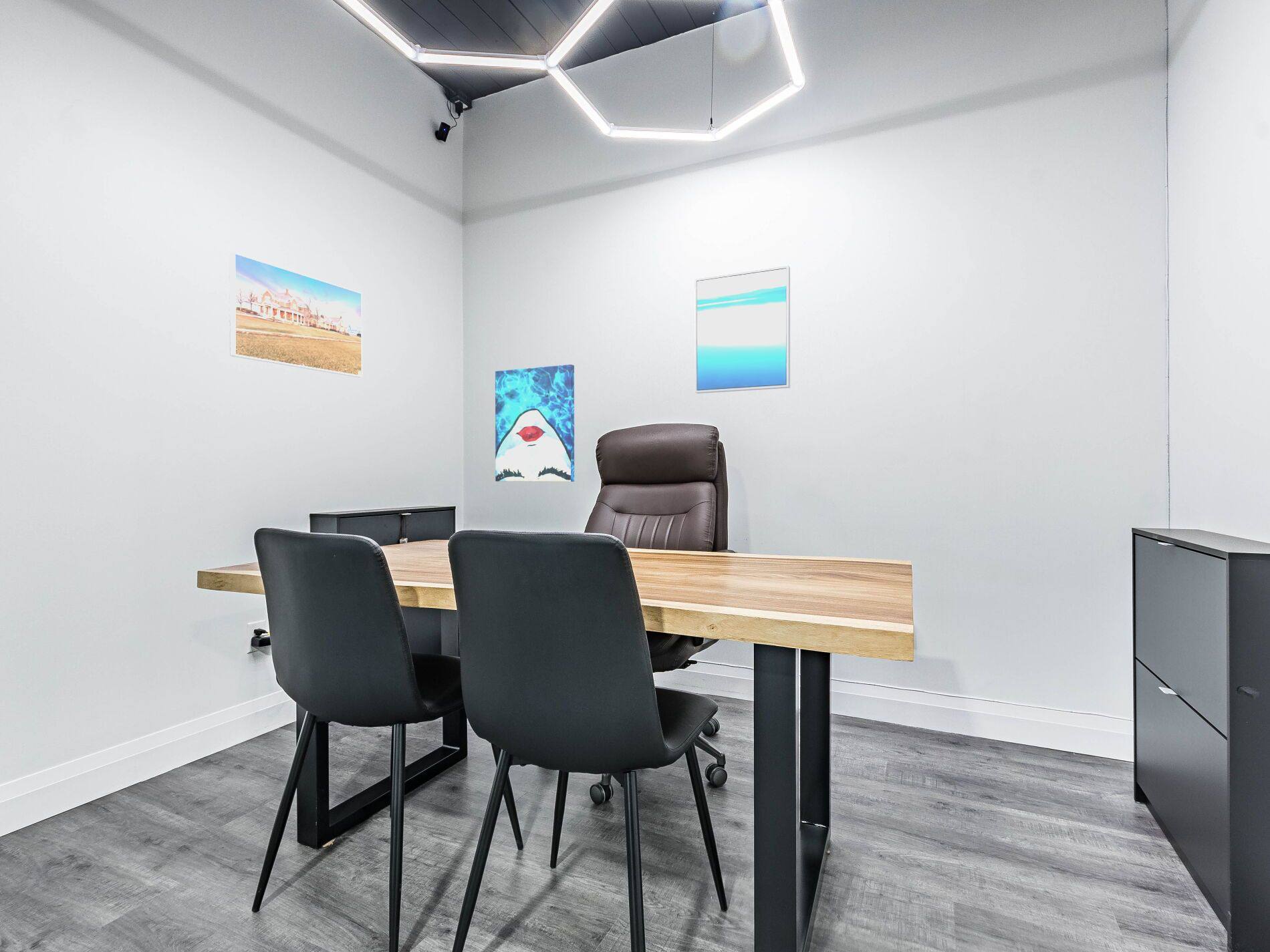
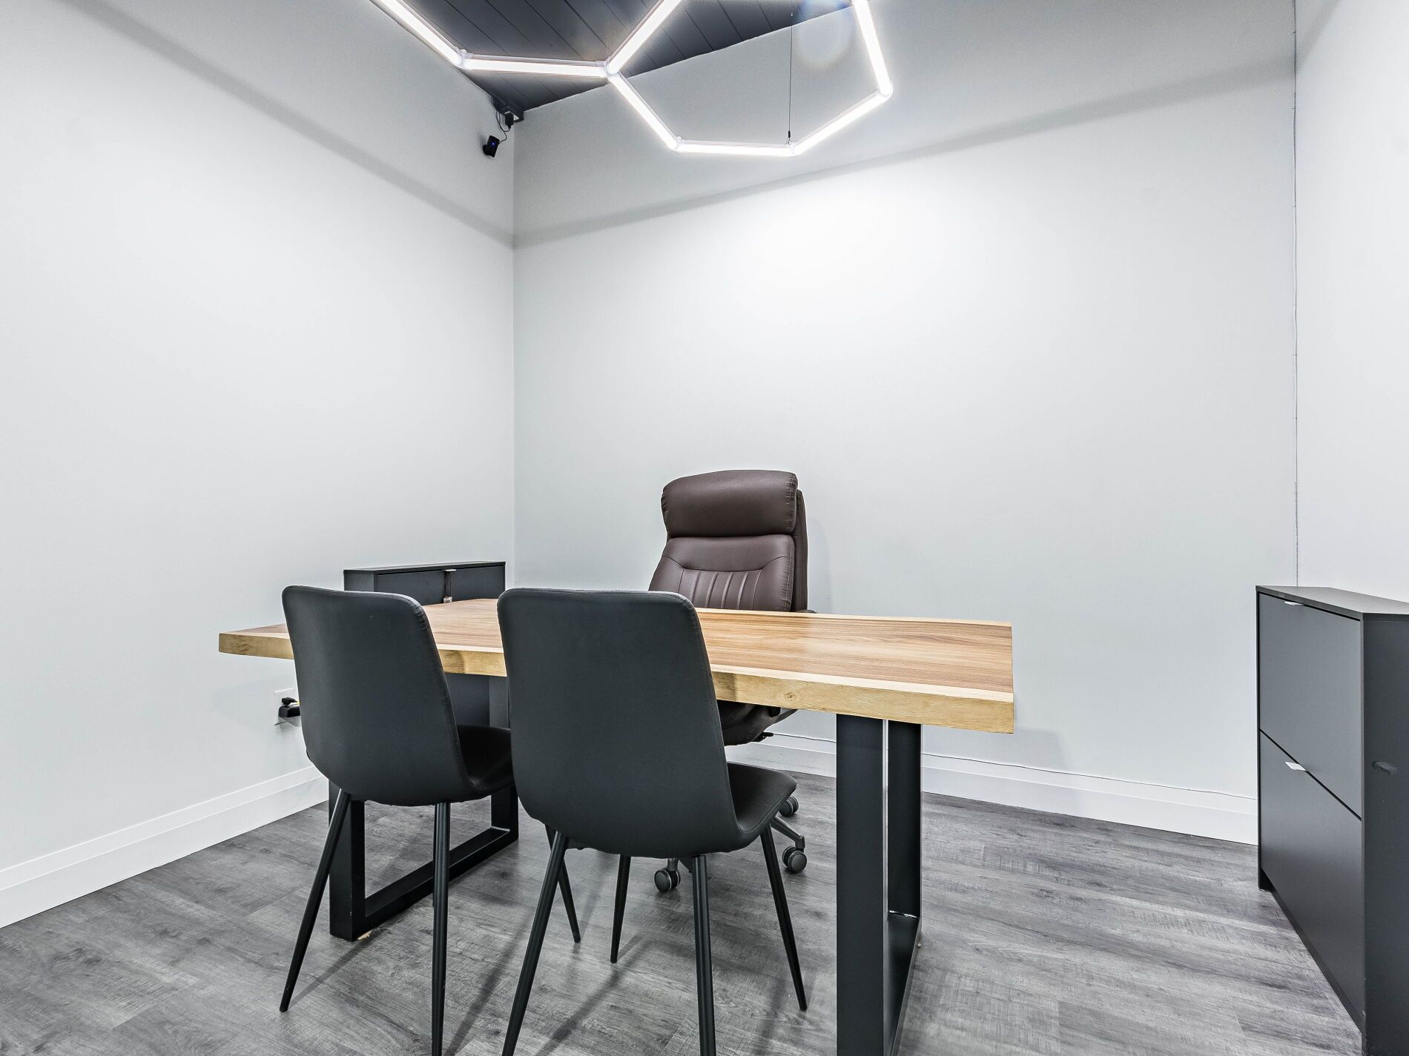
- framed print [229,252,363,378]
- wall art [495,363,575,482]
- wall art [694,265,791,394]
